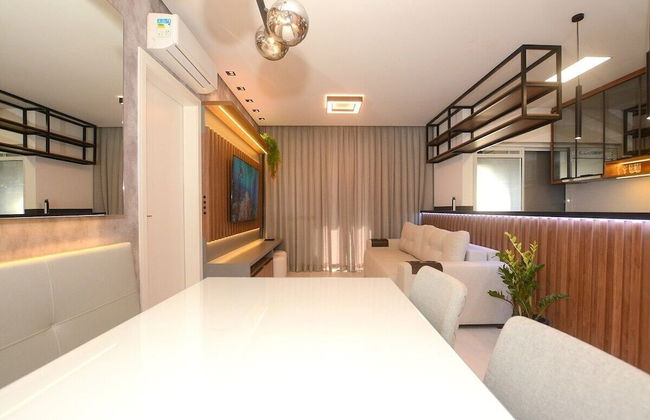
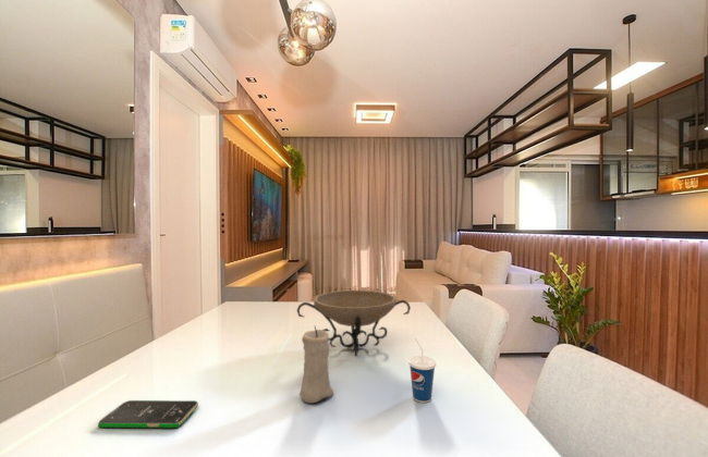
+ cup [407,337,437,404]
+ smartphone [97,399,199,429]
+ candle [298,325,334,404]
+ decorative bowl [296,289,412,357]
